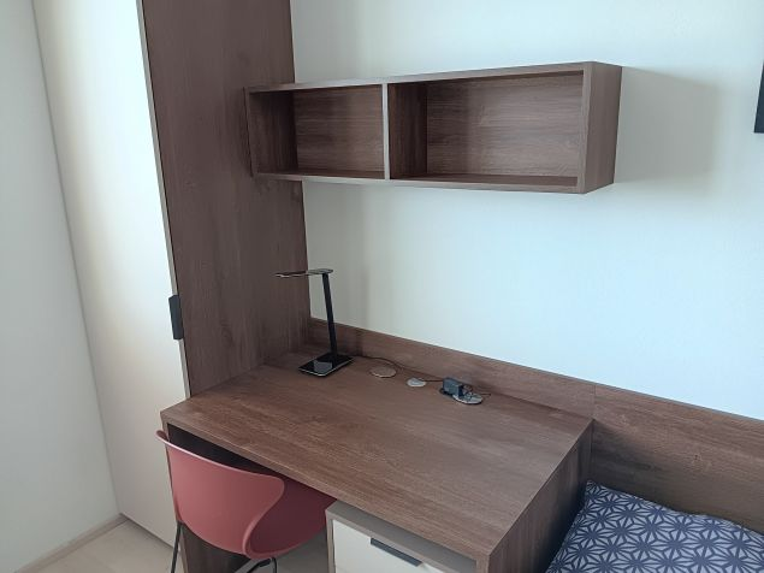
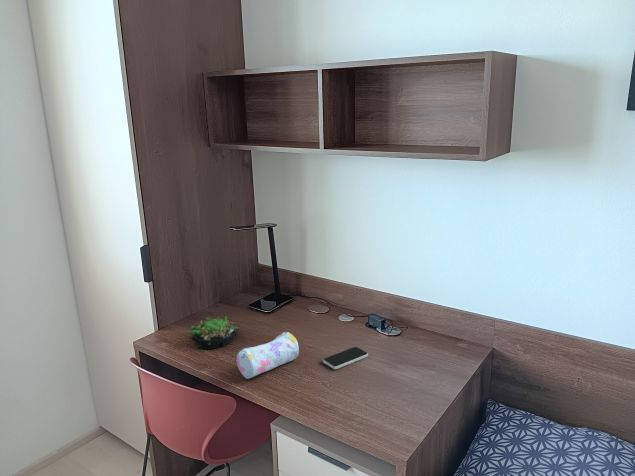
+ pencil case [236,331,300,380]
+ succulent plant [187,315,240,350]
+ smartphone [322,346,369,370]
